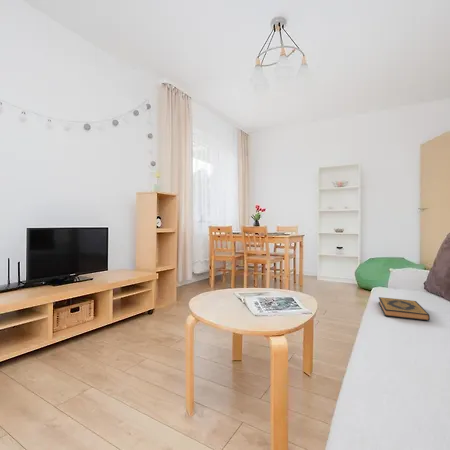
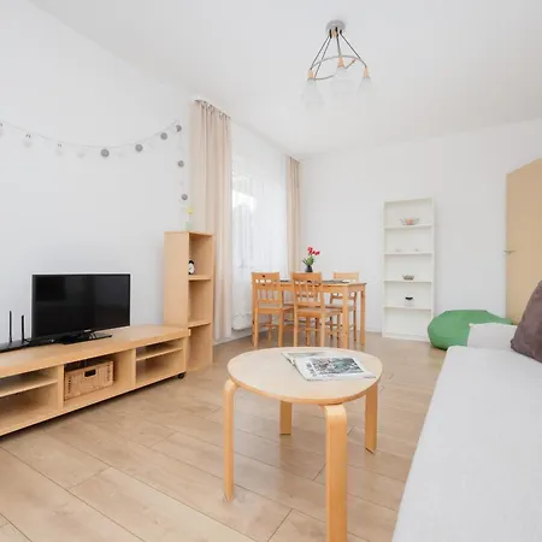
- hardback book [378,296,431,322]
